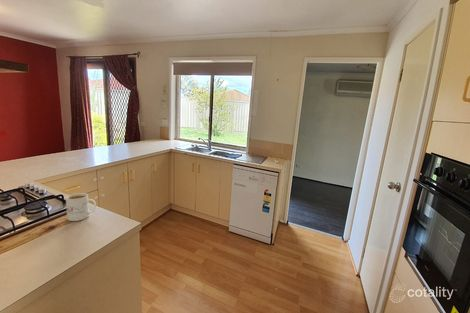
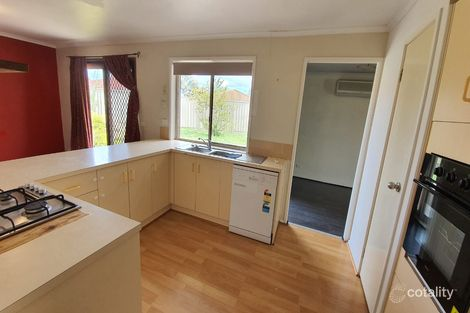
- mug [65,192,97,222]
